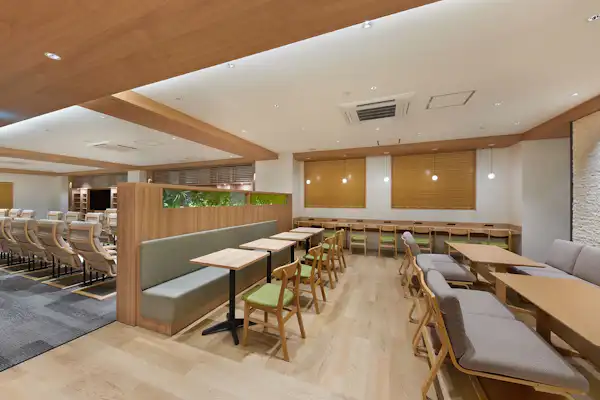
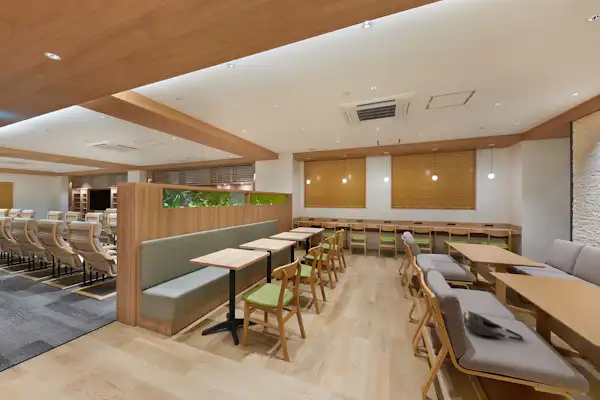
+ handbag [462,310,524,341]
